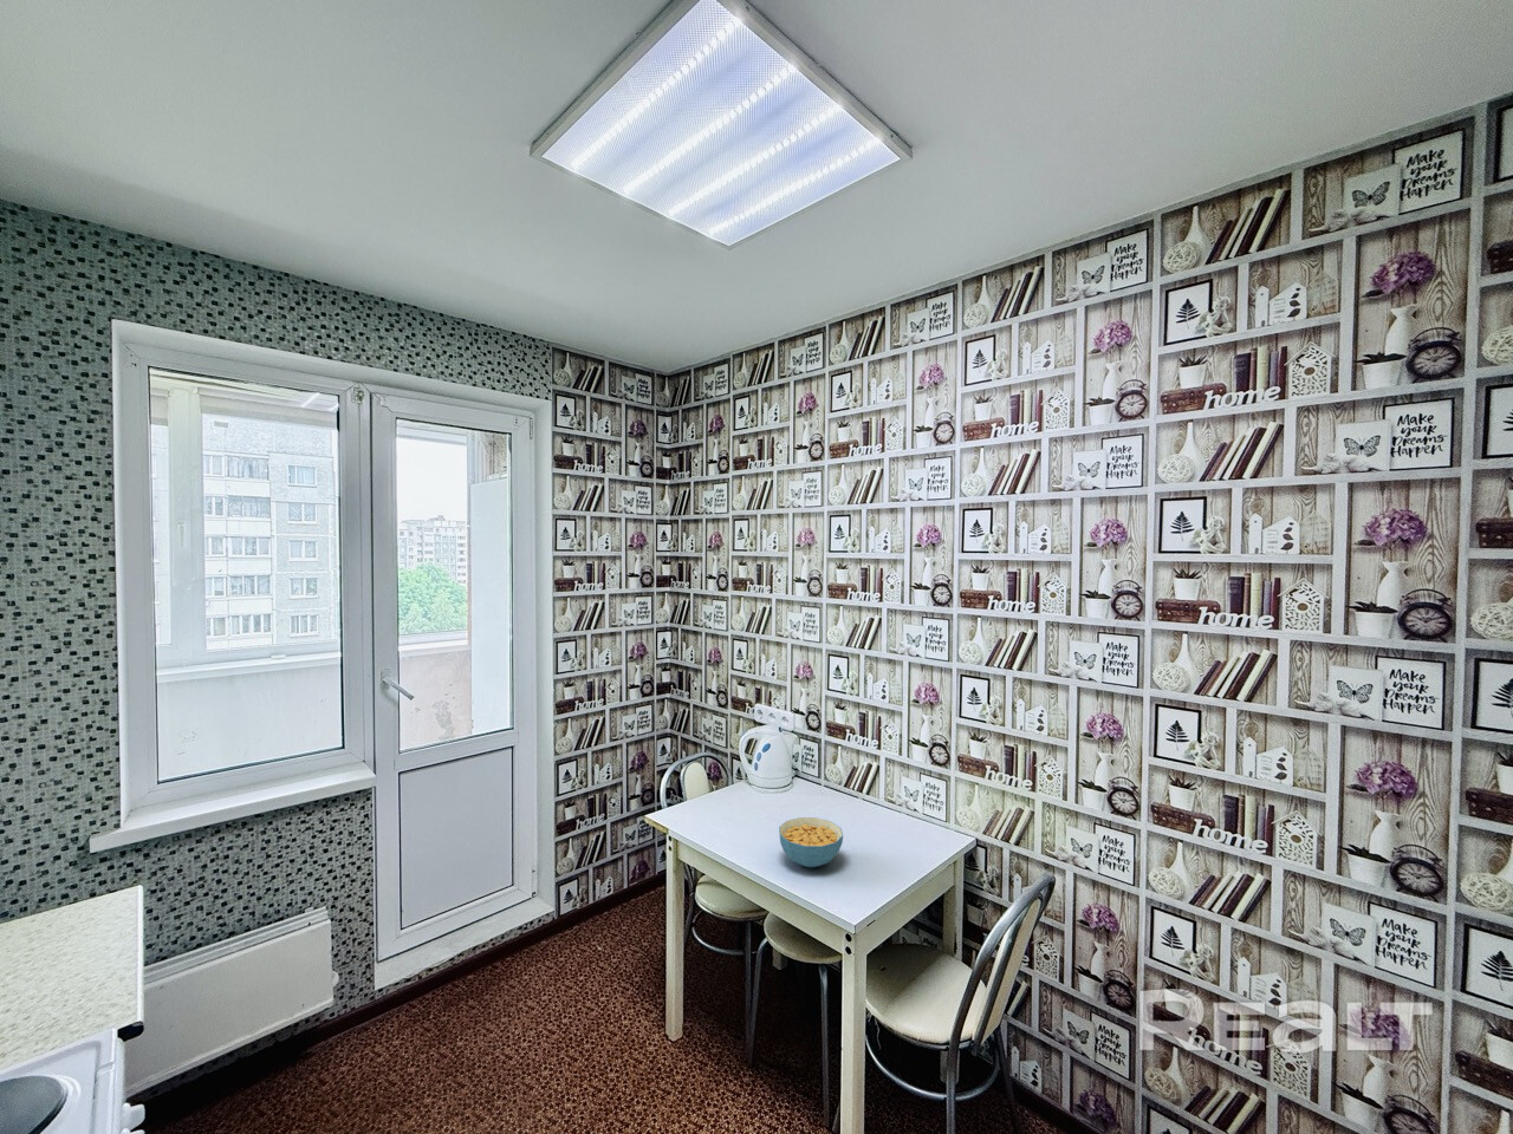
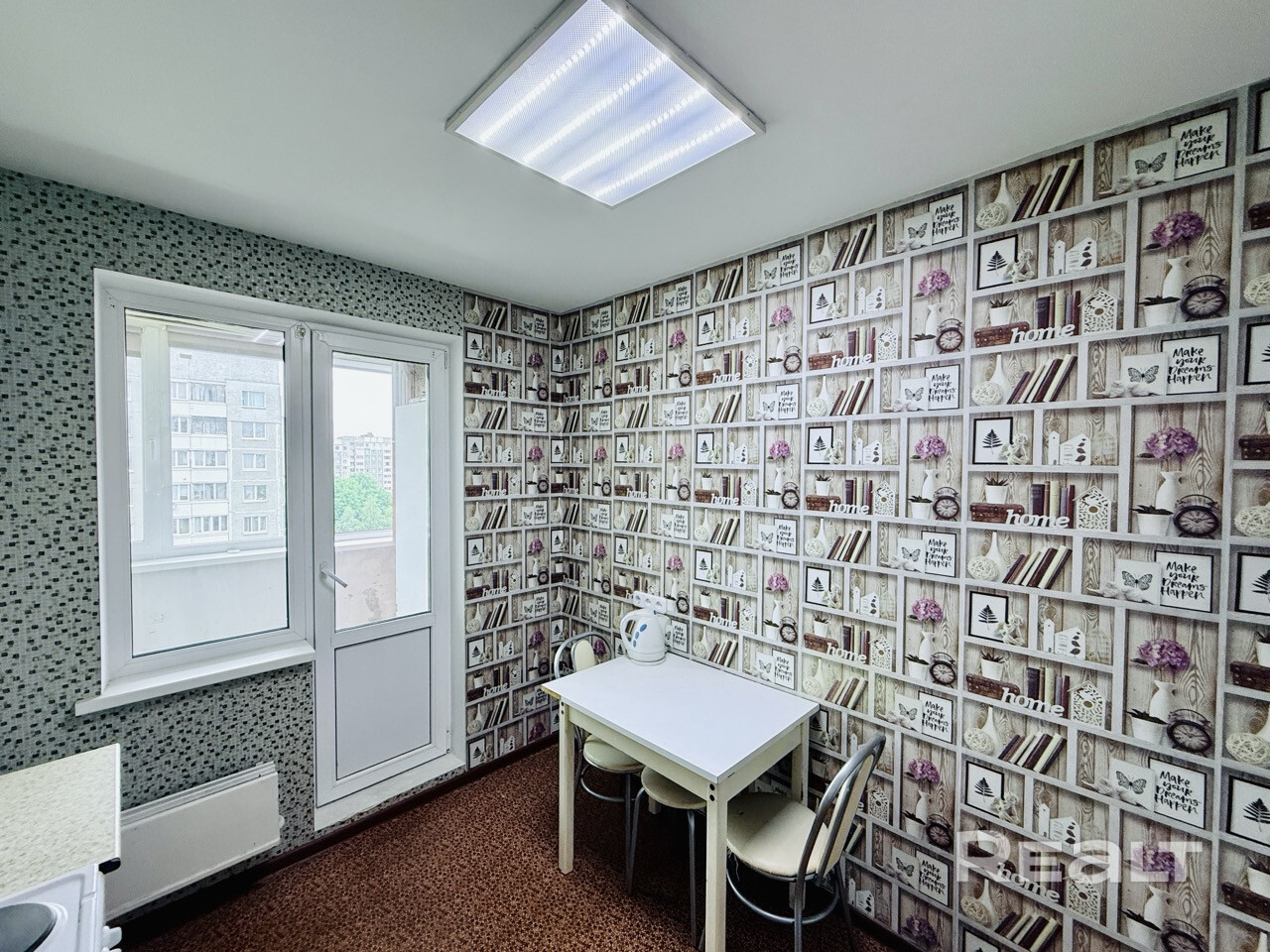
- cereal bowl [778,816,843,868]
